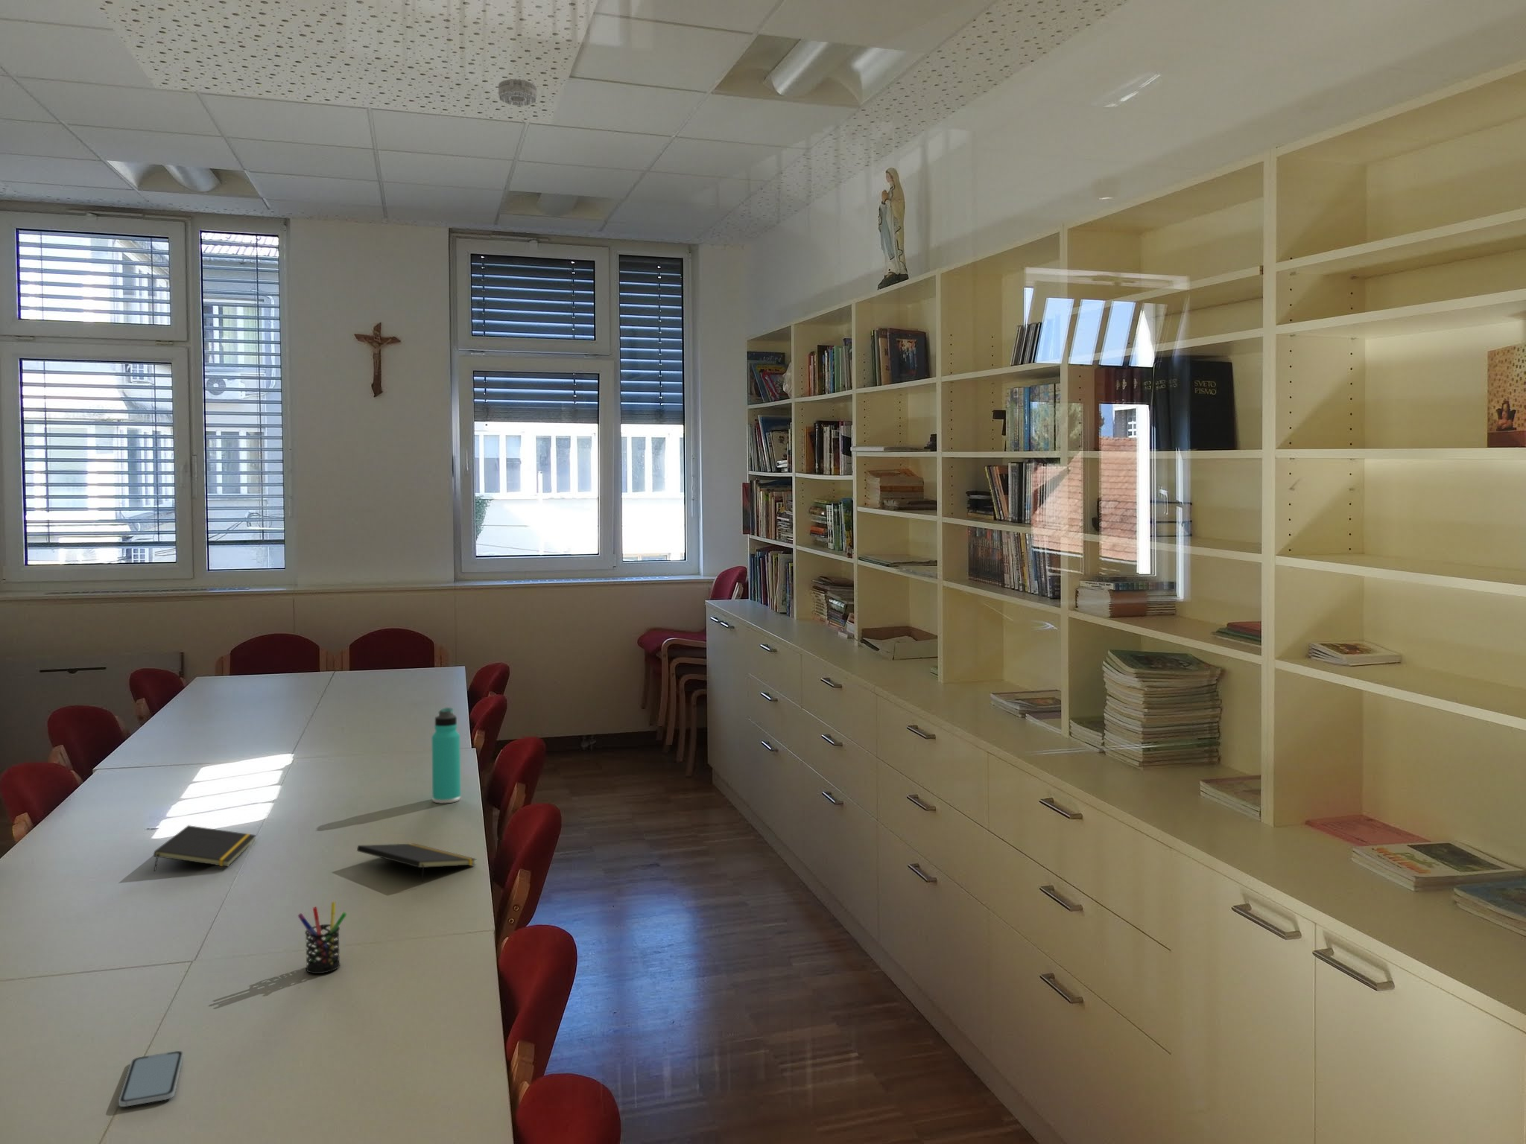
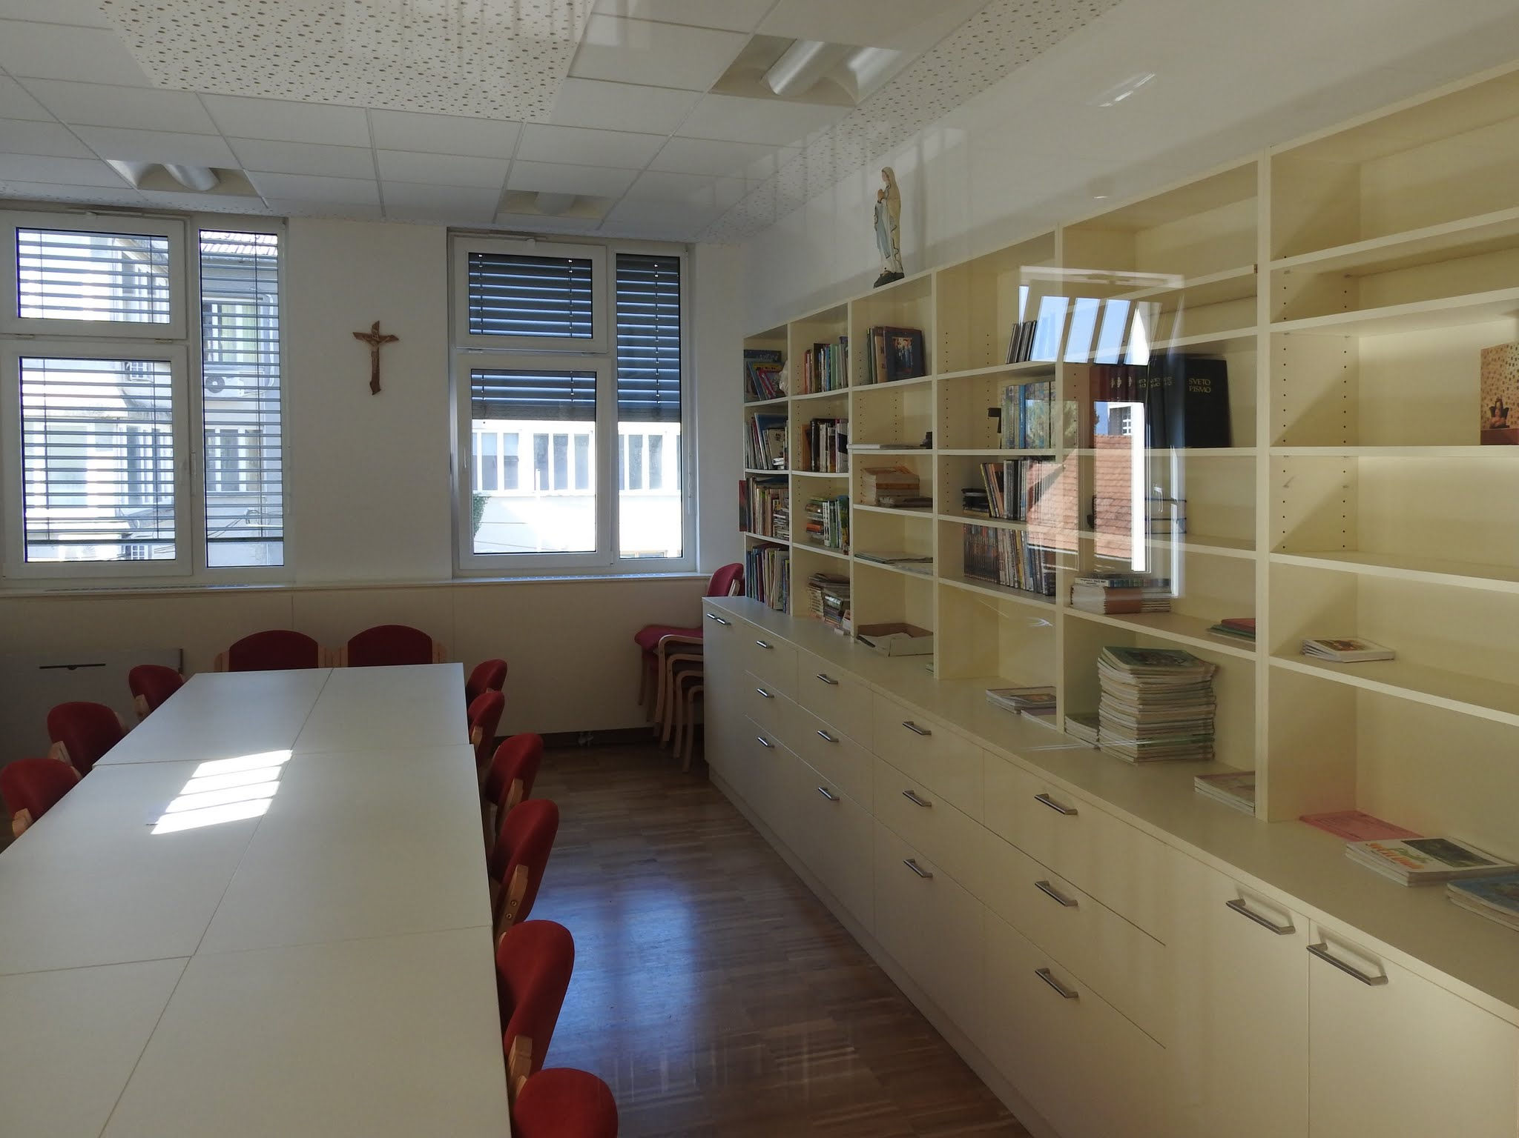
- notepad [153,824,257,872]
- notepad [356,844,477,882]
- smoke detector [497,78,537,107]
- pen holder [297,901,347,975]
- thermos bottle [430,707,461,804]
- smartphone [118,1050,184,1108]
